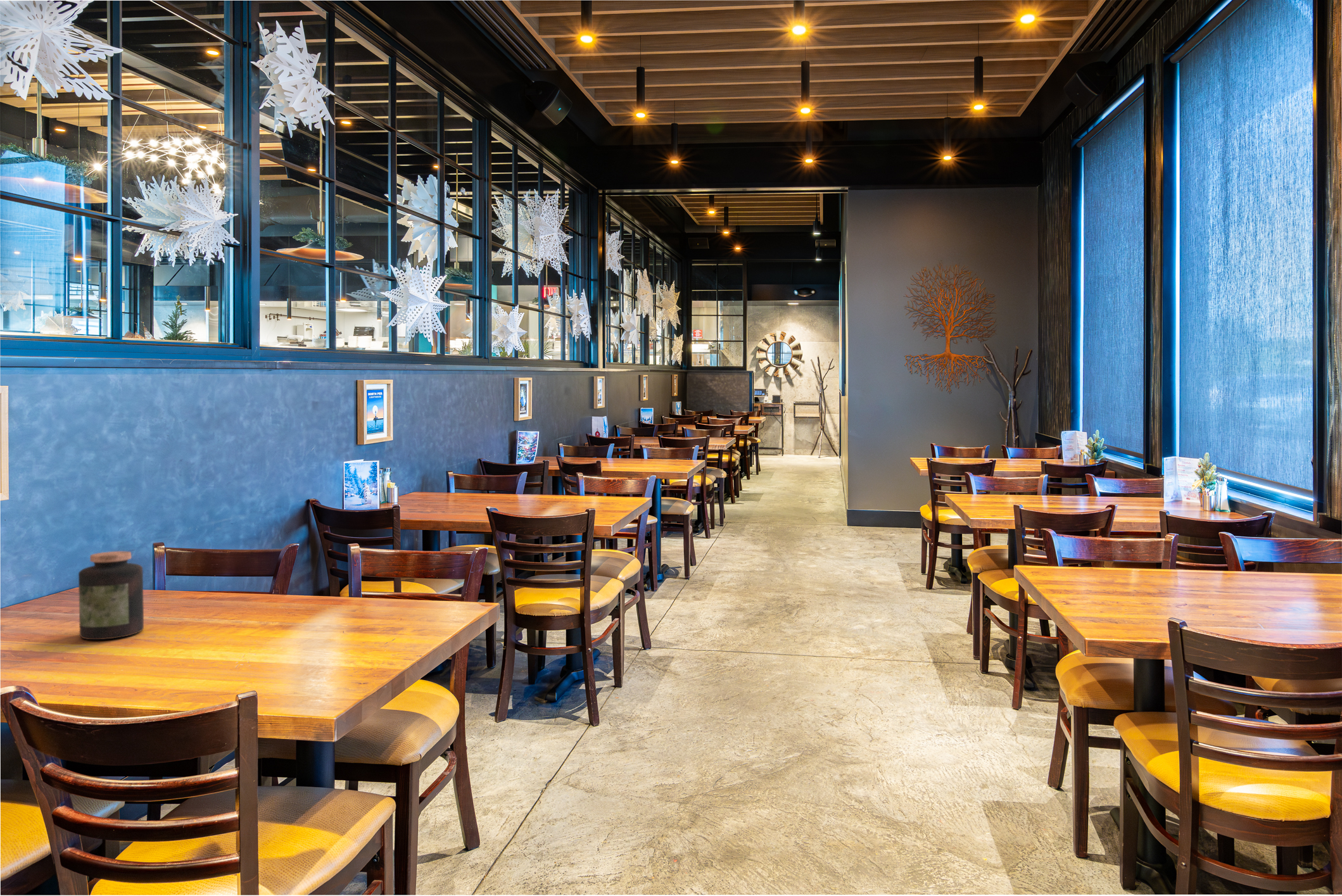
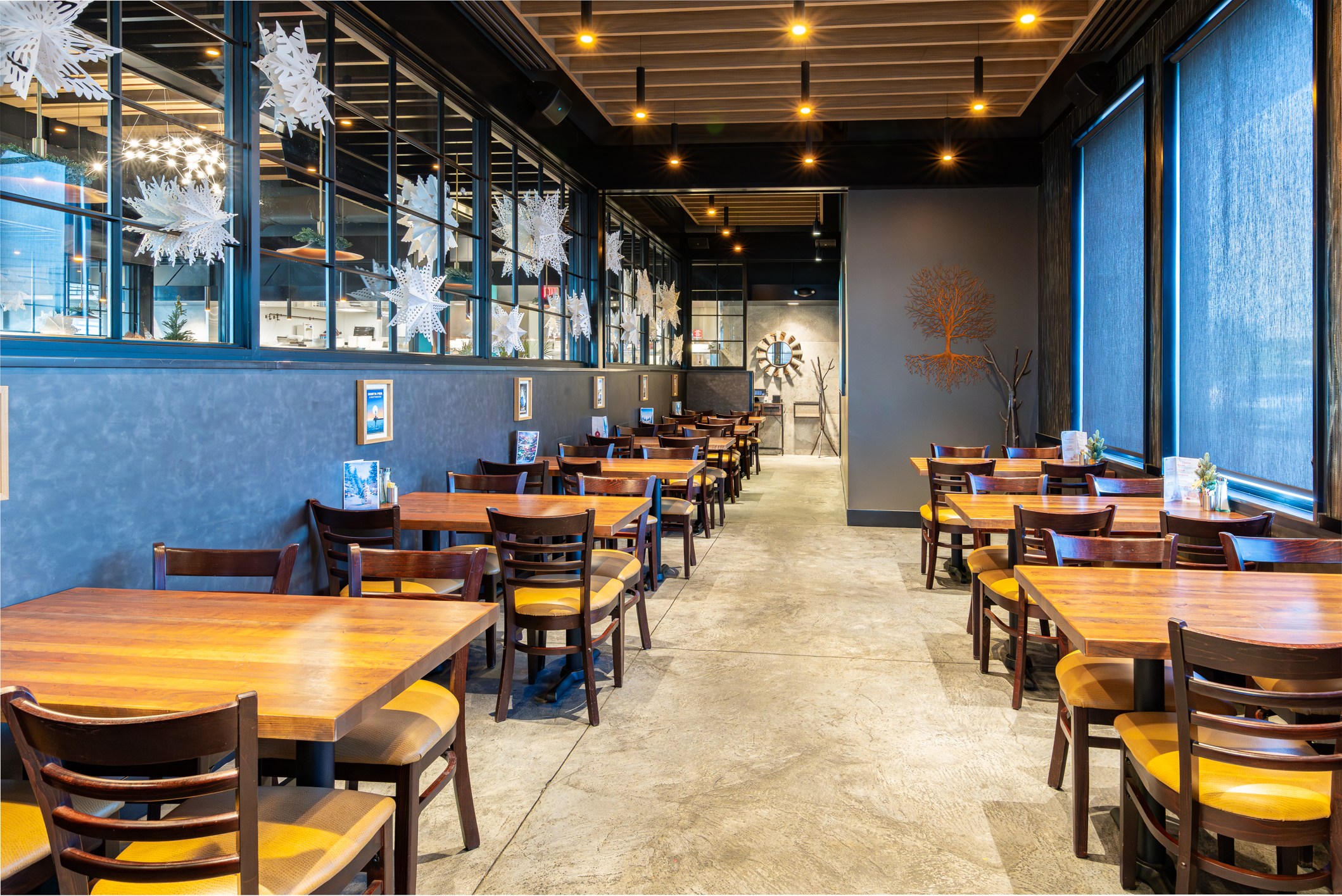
- jar [78,551,144,640]
